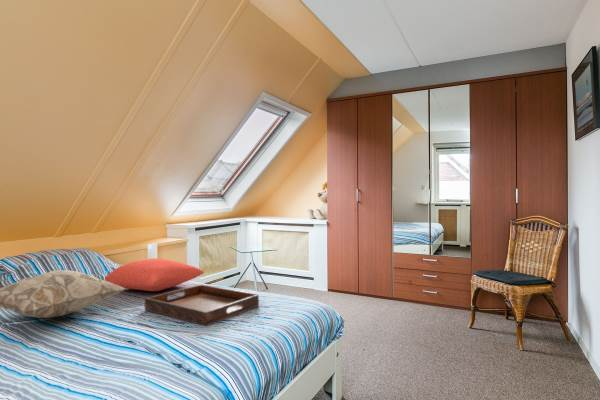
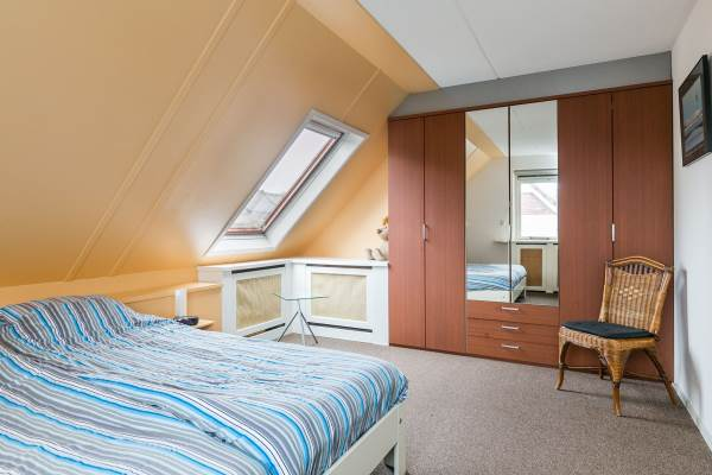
- cushion [104,257,205,292]
- decorative pillow [0,269,127,319]
- serving tray [143,283,260,327]
